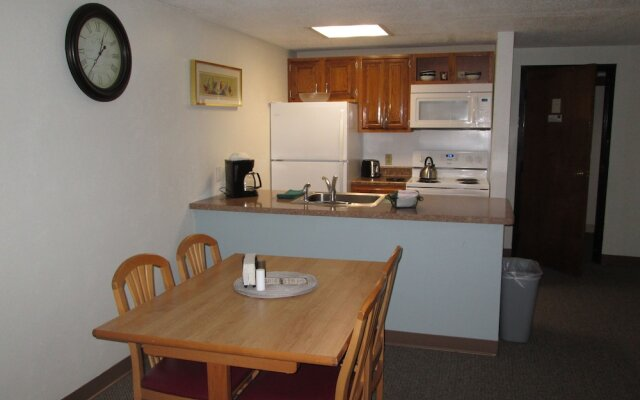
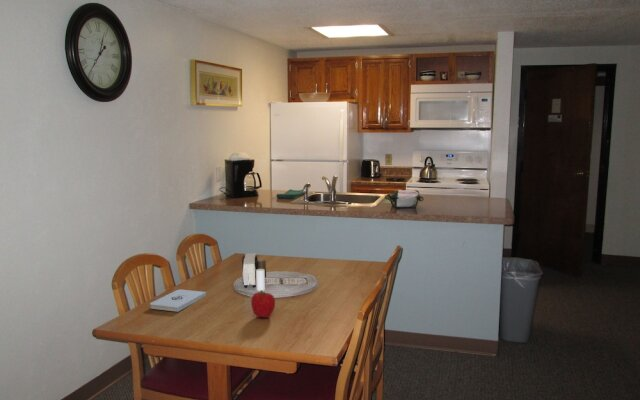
+ fruit [250,289,276,319]
+ notepad [149,289,207,313]
